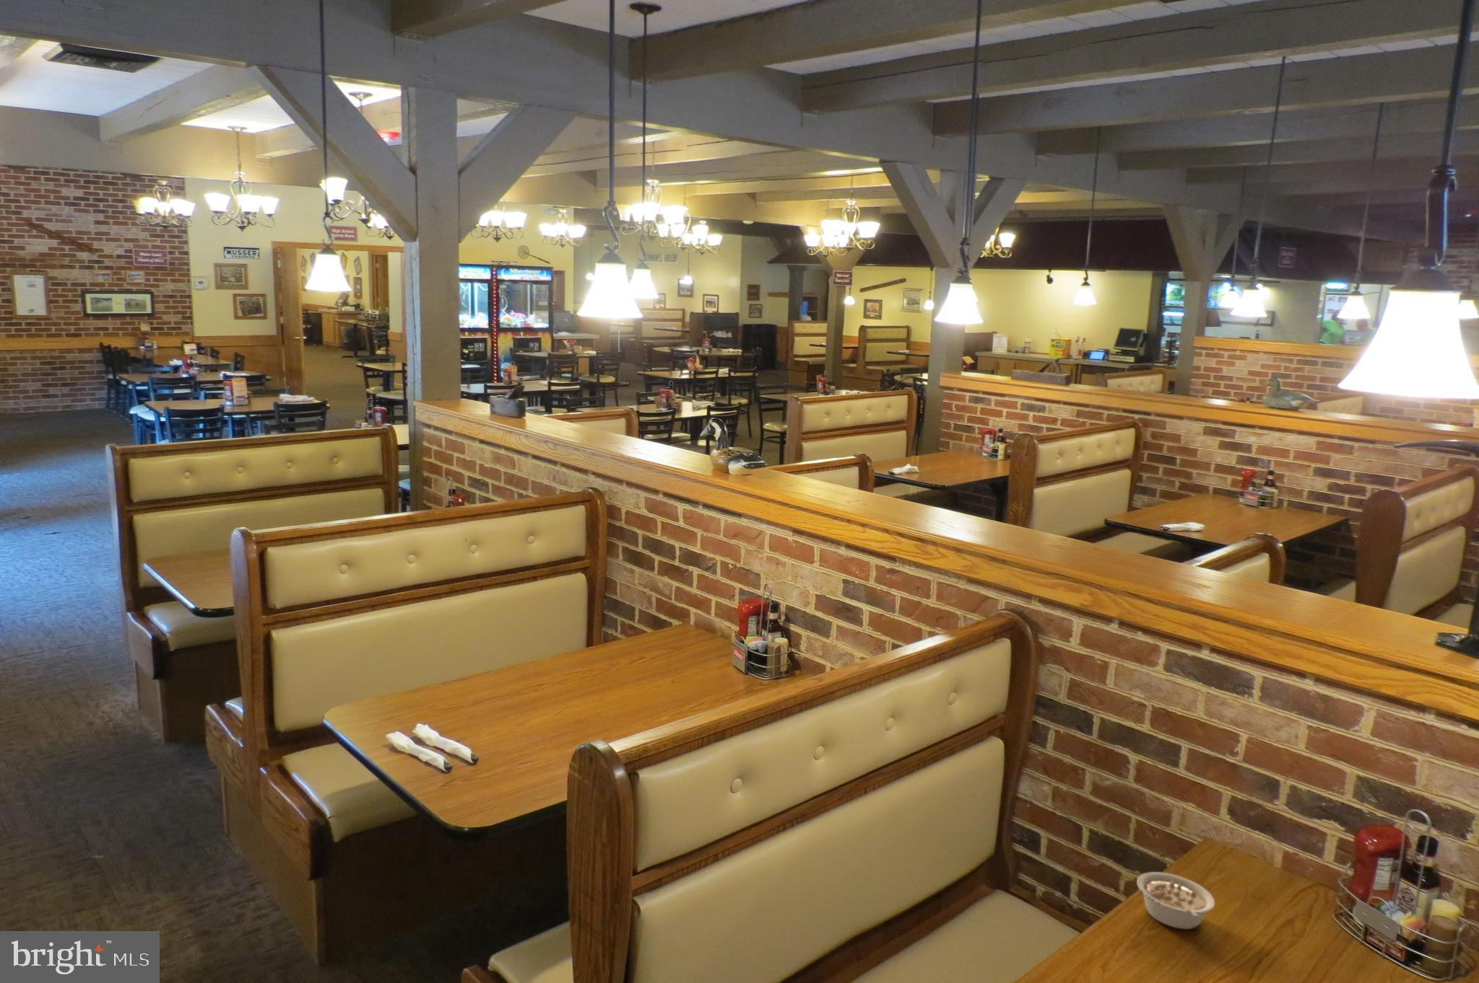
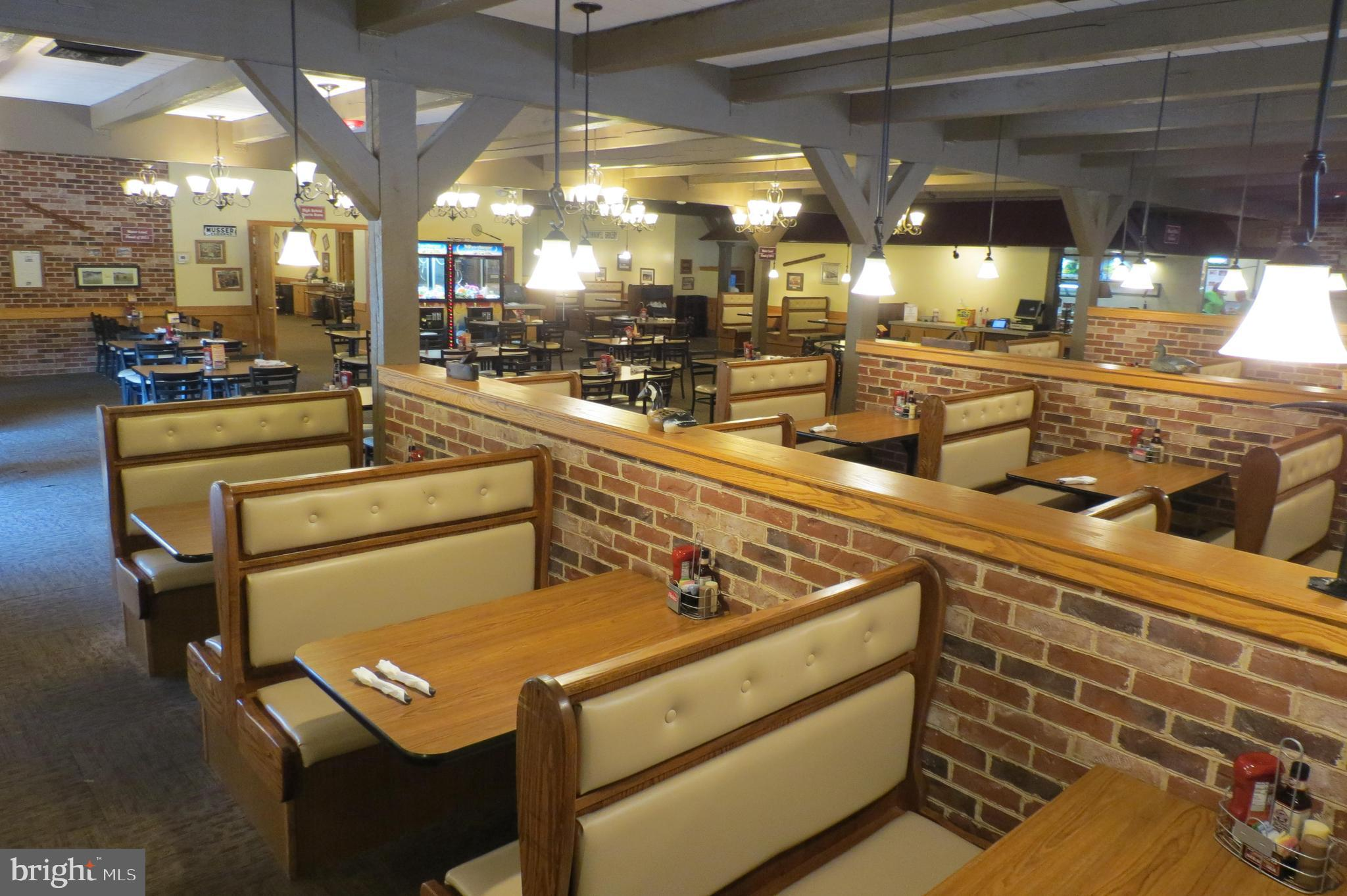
- legume [1136,871,1217,930]
